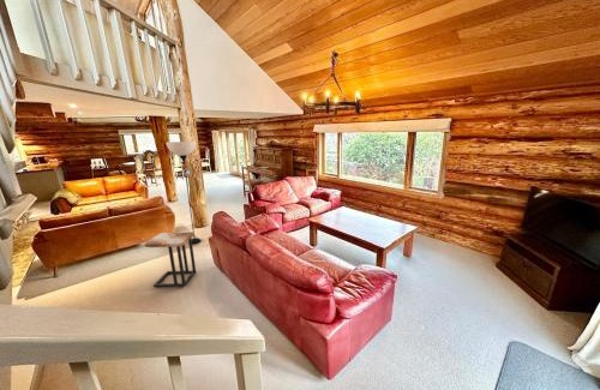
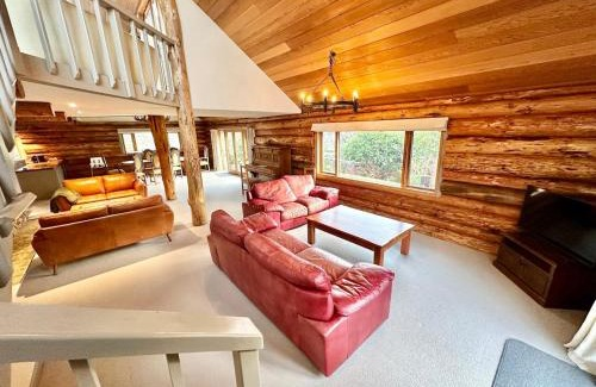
- floor lamp [166,140,202,245]
- side table [143,232,197,288]
